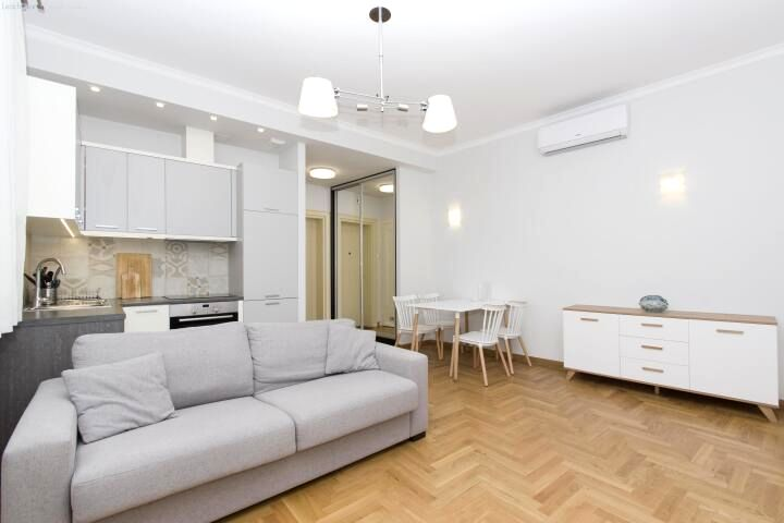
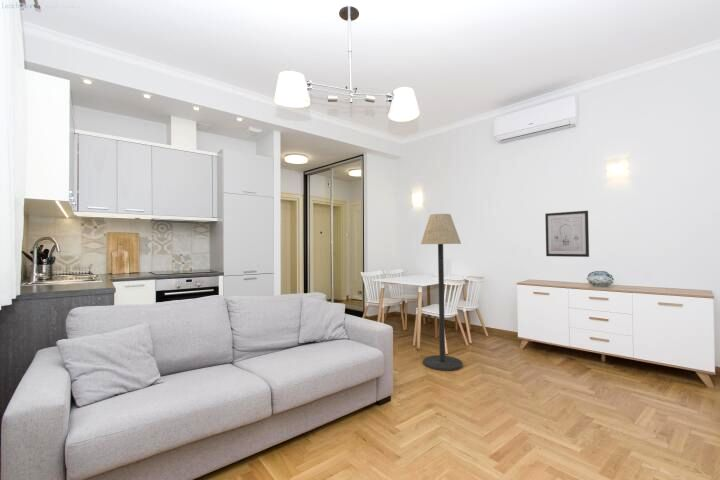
+ wall art [544,210,590,258]
+ floor lamp [420,213,464,372]
